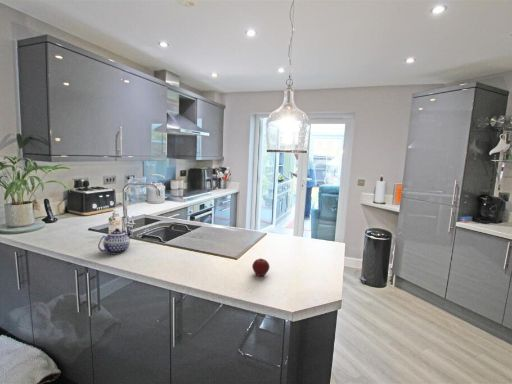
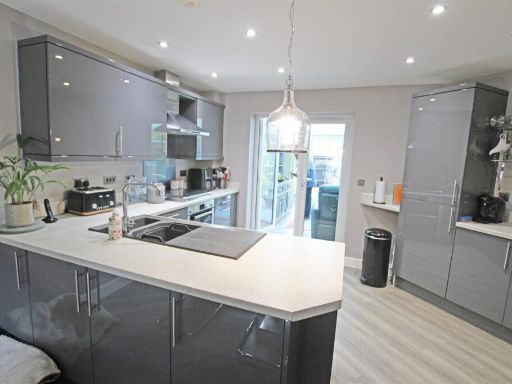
- apple [251,257,270,277]
- teapot [97,227,133,255]
